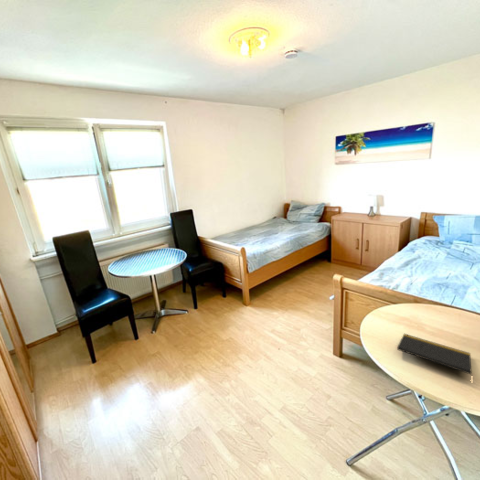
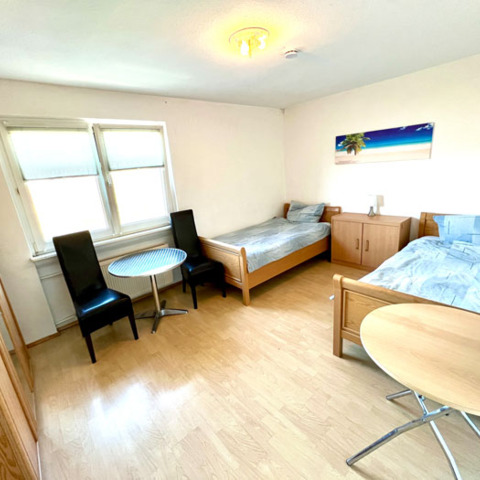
- notepad [396,333,473,375]
